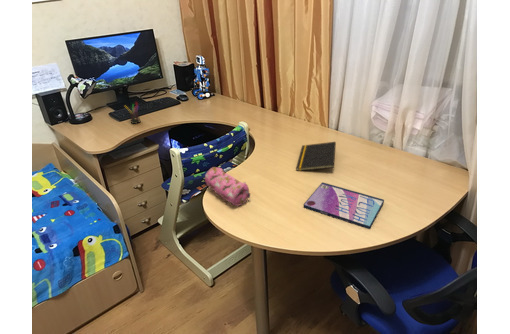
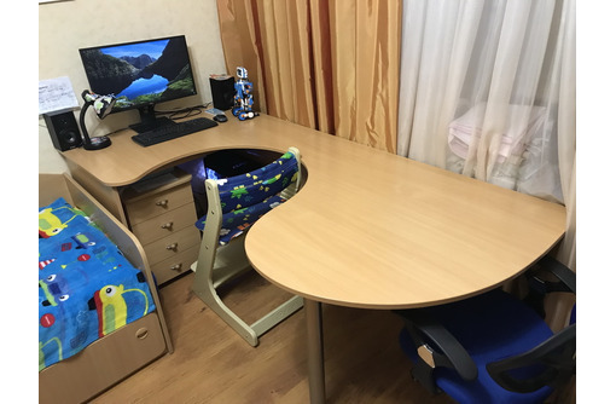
- pencil case [204,166,251,207]
- video game case [303,181,385,230]
- pen holder [124,101,142,125]
- notepad [295,141,337,172]
